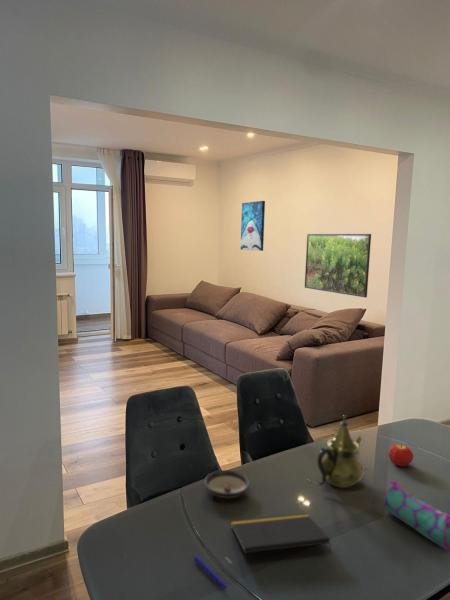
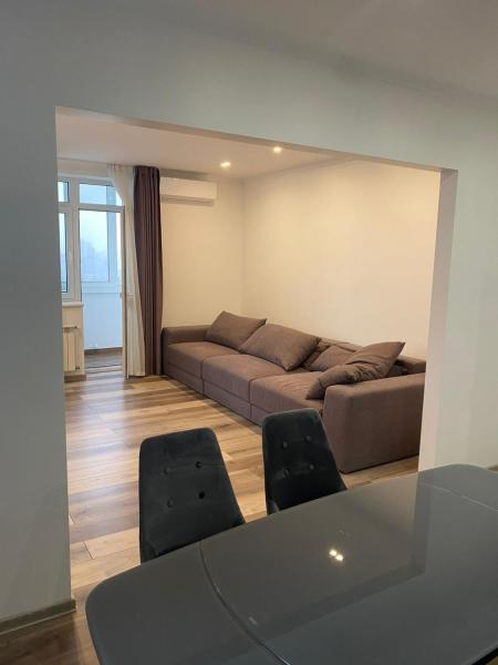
- notepad [230,512,332,554]
- pen [192,554,228,590]
- teapot [316,414,364,489]
- fruit [388,443,414,467]
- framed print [304,233,372,298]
- saucer [203,469,251,499]
- pencil case [382,479,450,550]
- wall art [240,200,266,252]
